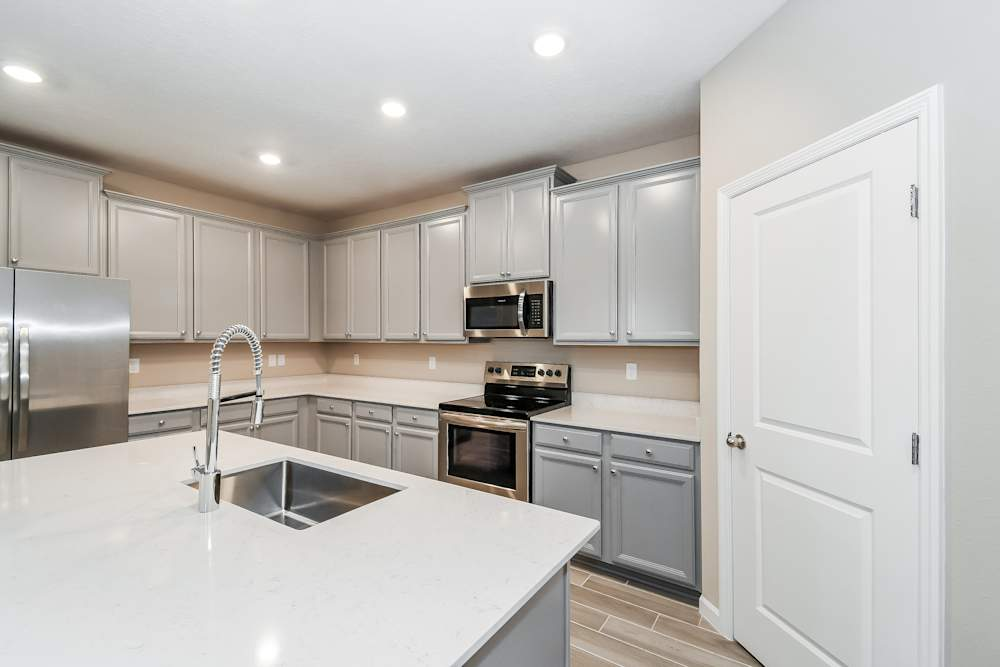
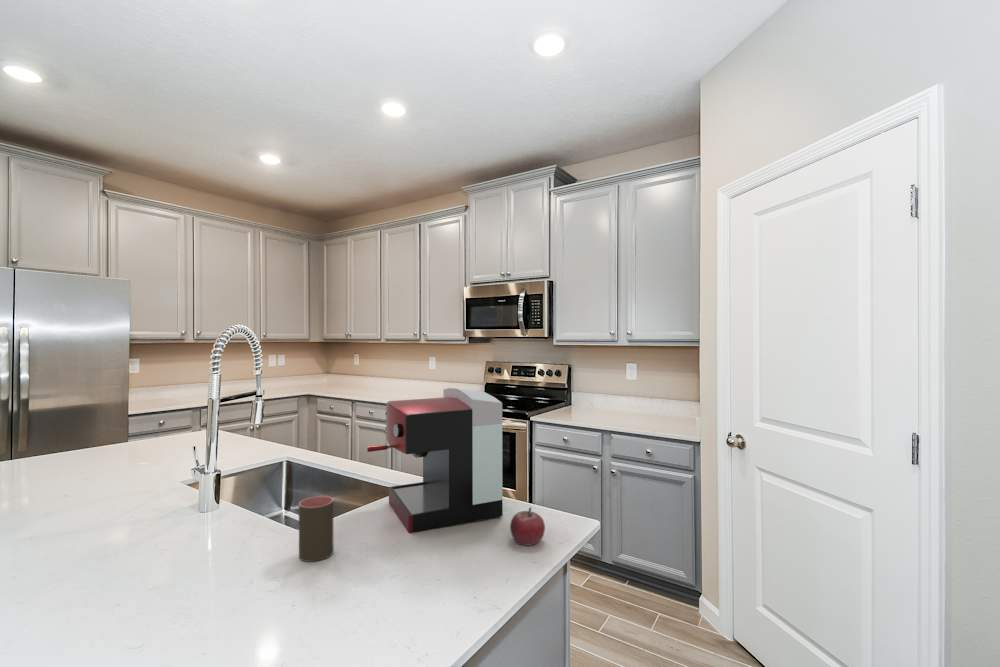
+ fruit [509,506,546,547]
+ coffee maker [366,387,504,534]
+ cup [298,495,335,563]
